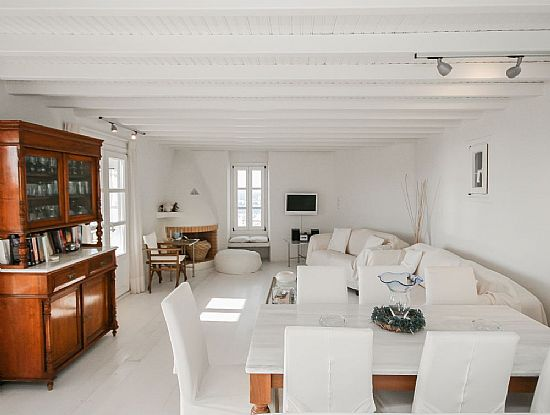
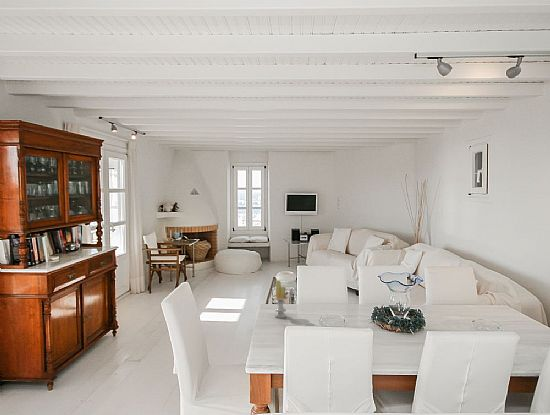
+ candle [271,280,291,319]
